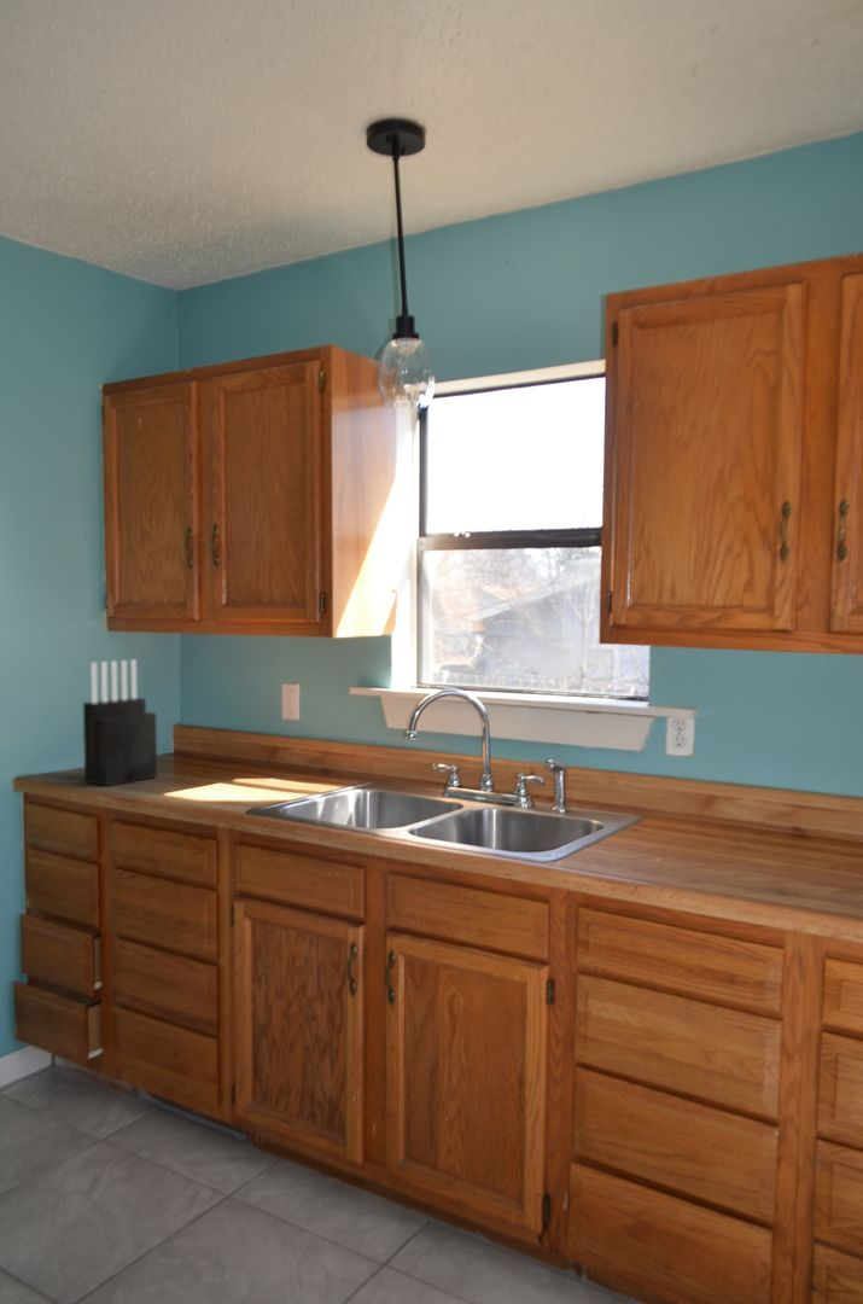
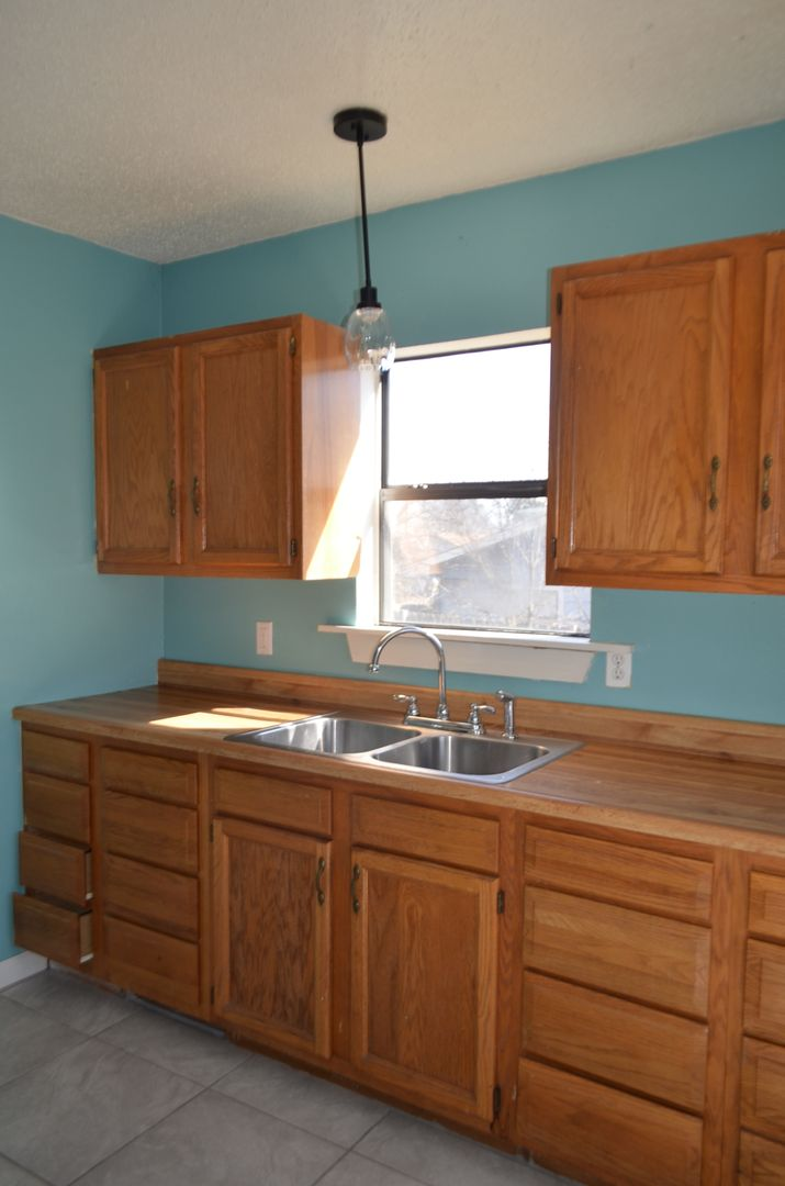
- knife block [82,658,158,787]
